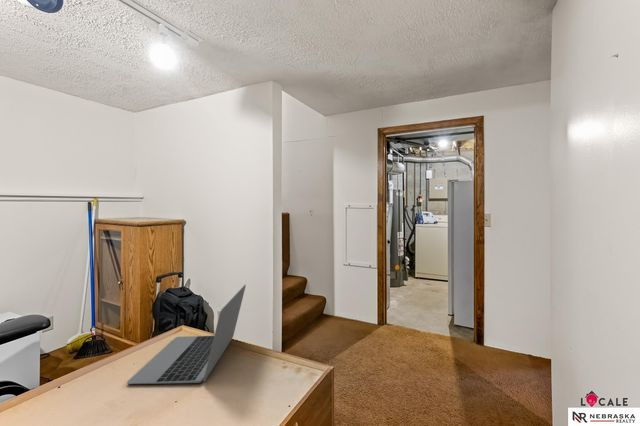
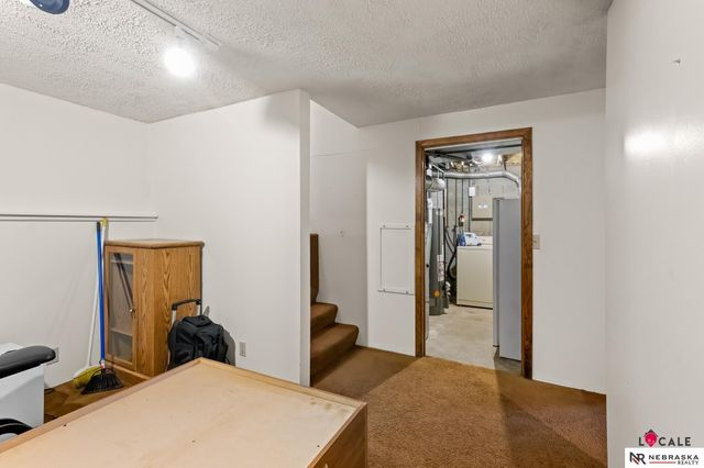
- laptop [126,284,247,385]
